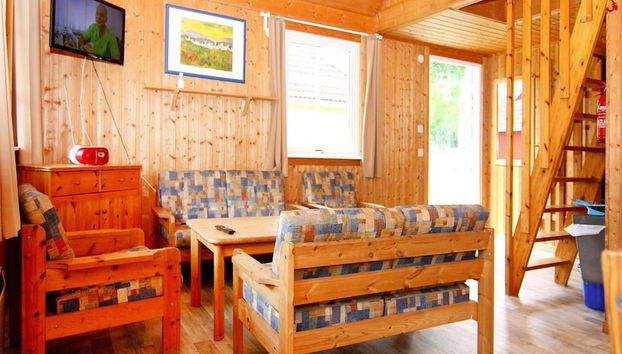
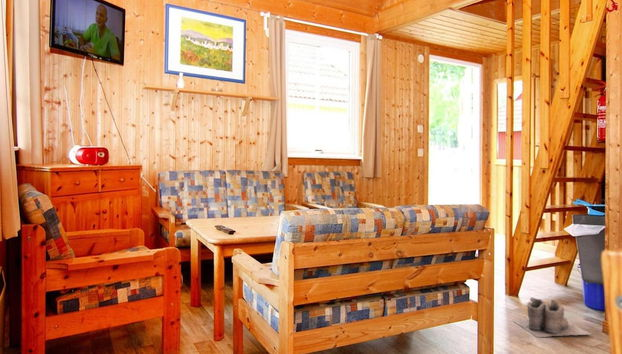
+ boots [511,297,591,338]
